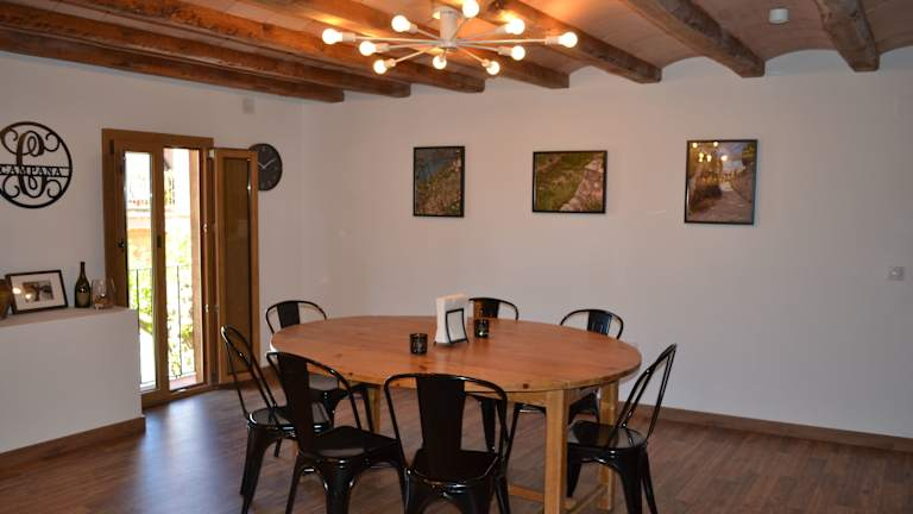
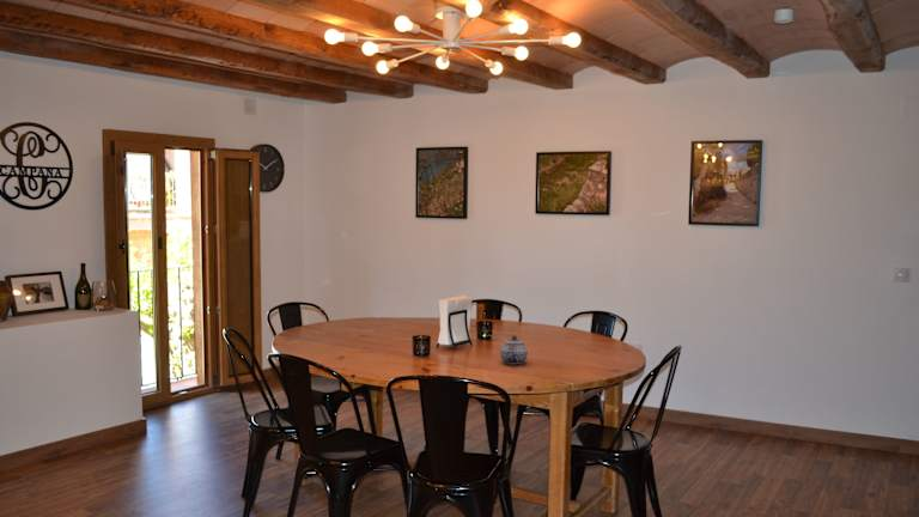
+ teapot [499,335,529,366]
